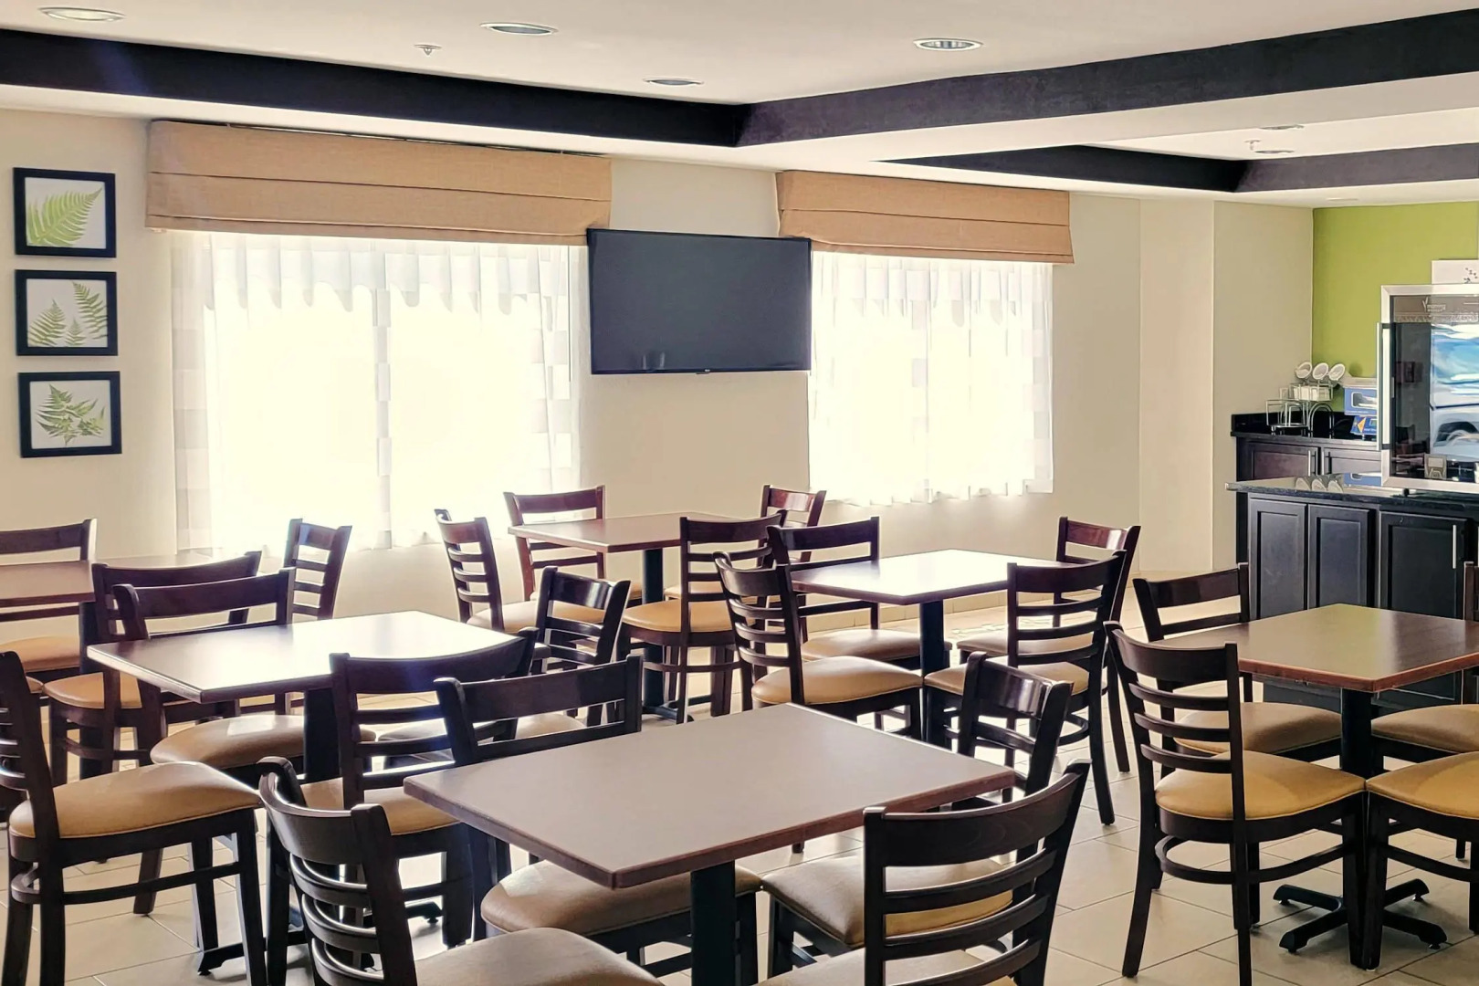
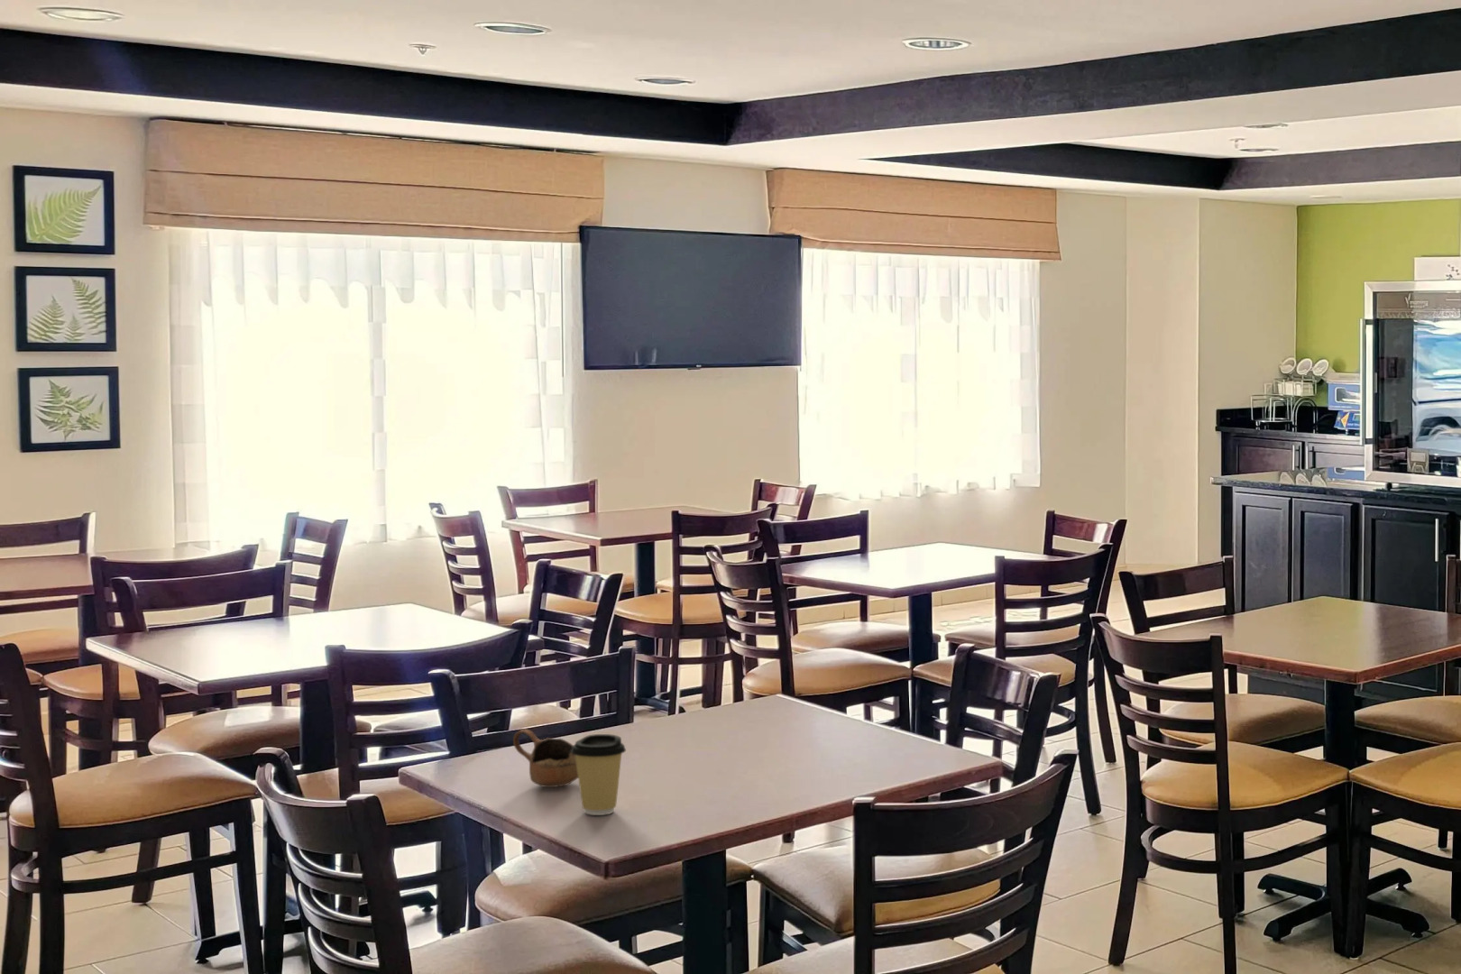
+ cup [512,728,578,788]
+ coffee cup [571,733,627,816]
